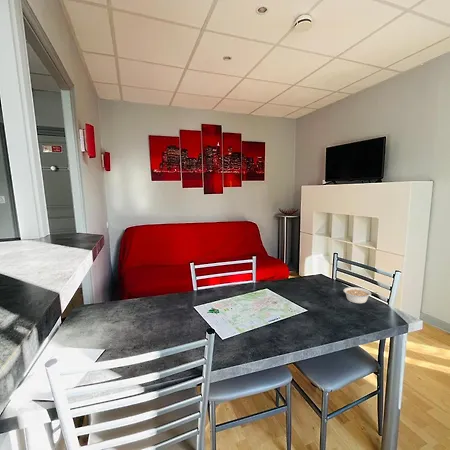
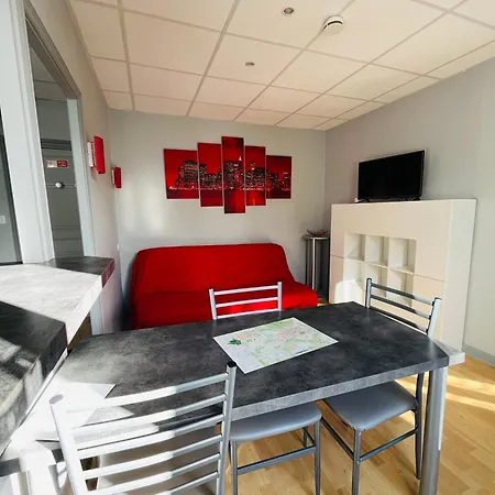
- legume [343,286,378,304]
